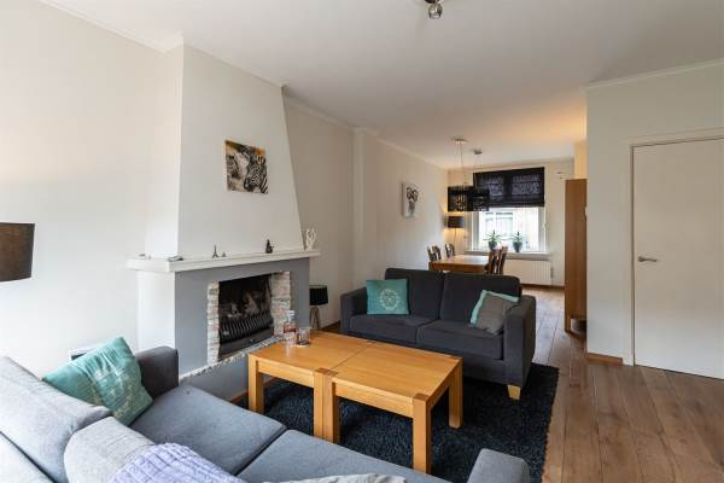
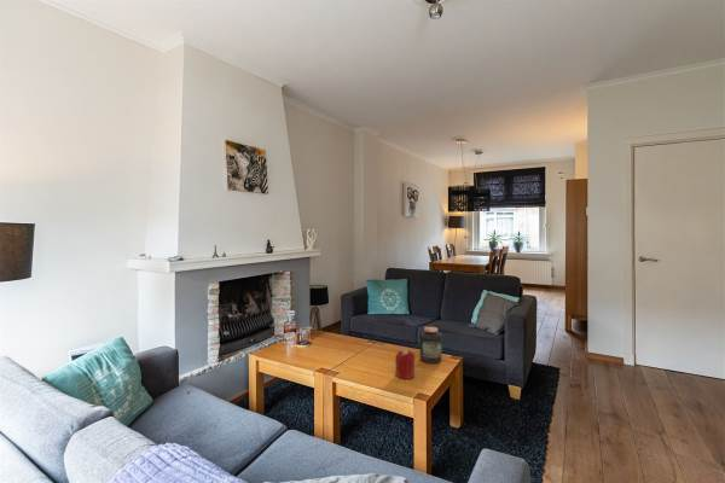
+ candle [394,348,417,380]
+ jar [419,326,442,365]
